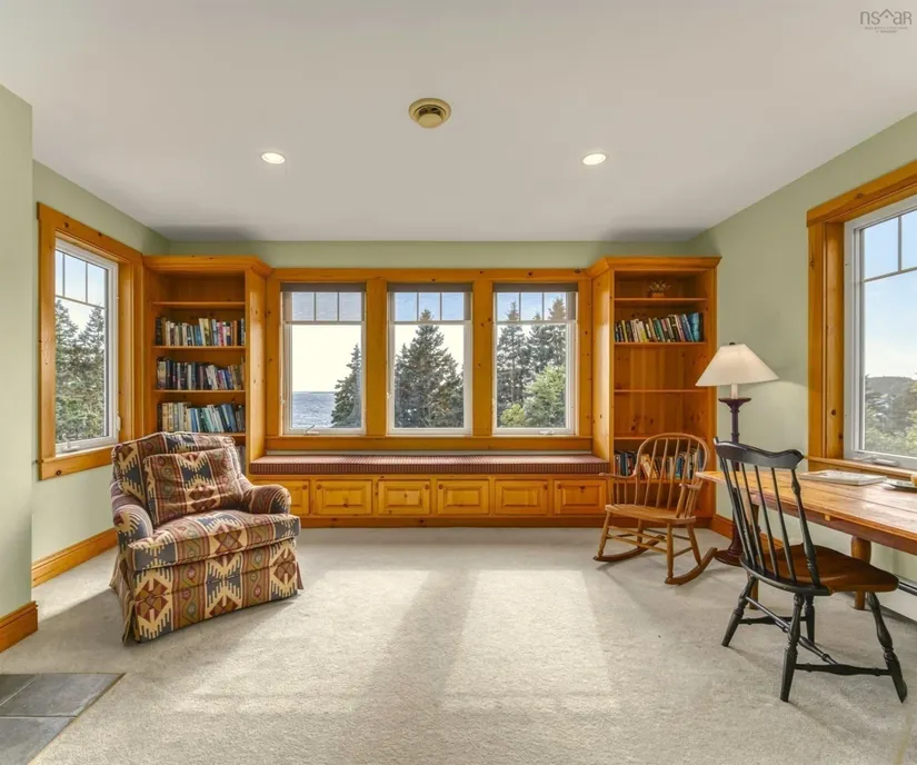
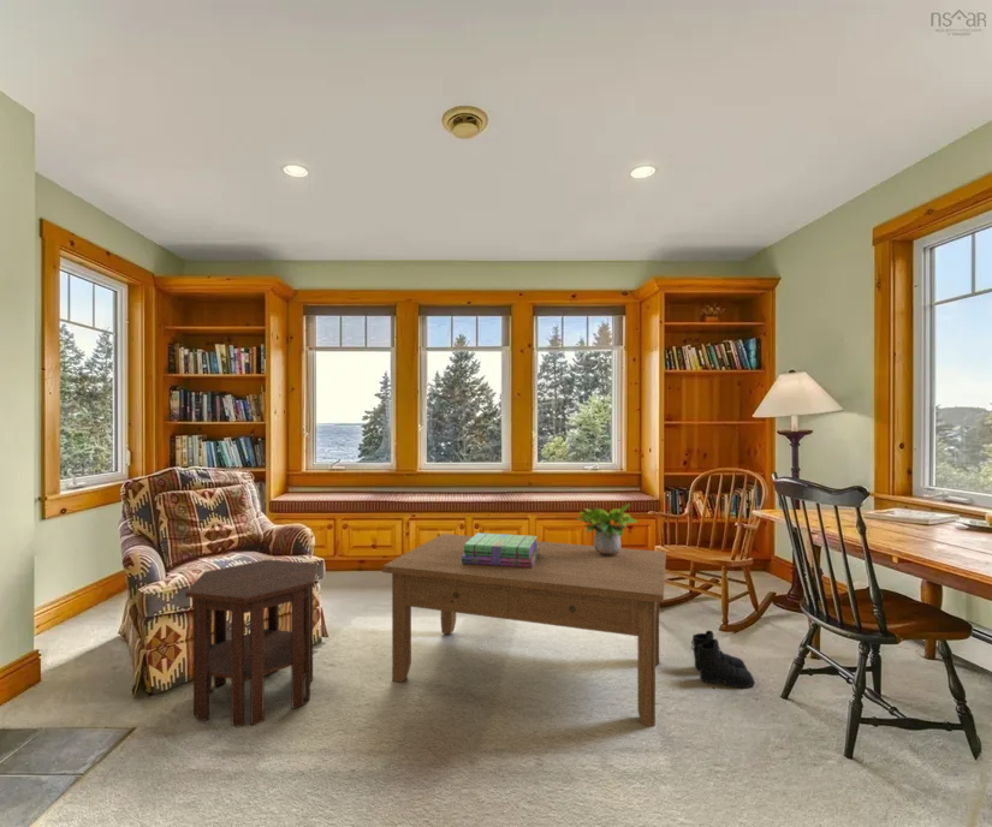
+ coffee table [381,533,667,727]
+ potted plant [574,504,638,555]
+ stack of books [462,531,539,567]
+ side table [184,559,319,728]
+ boots [690,629,756,690]
